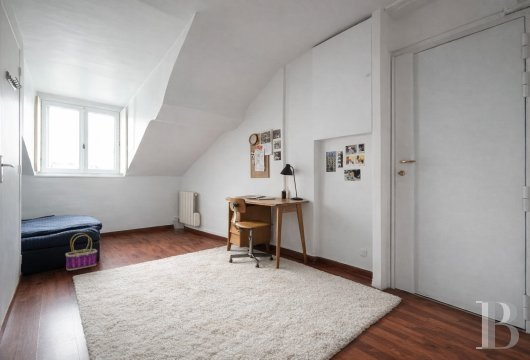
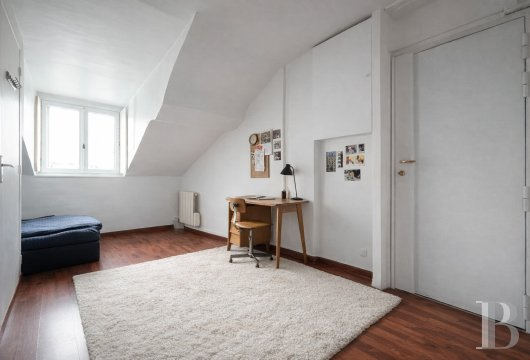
- basket [65,232,98,271]
